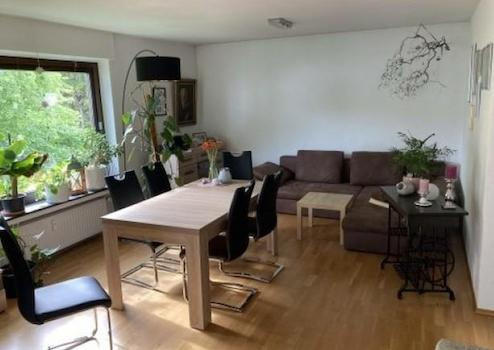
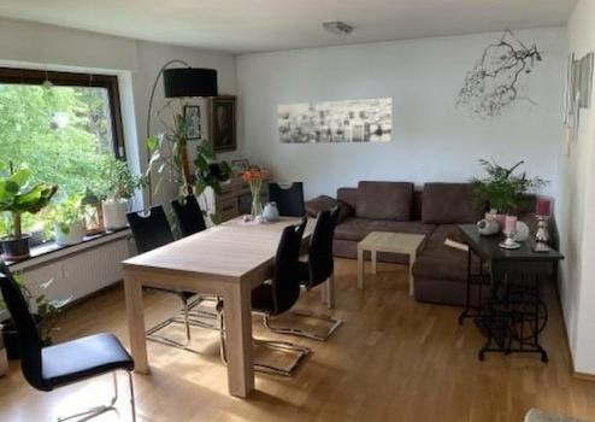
+ wall art [277,98,393,145]
